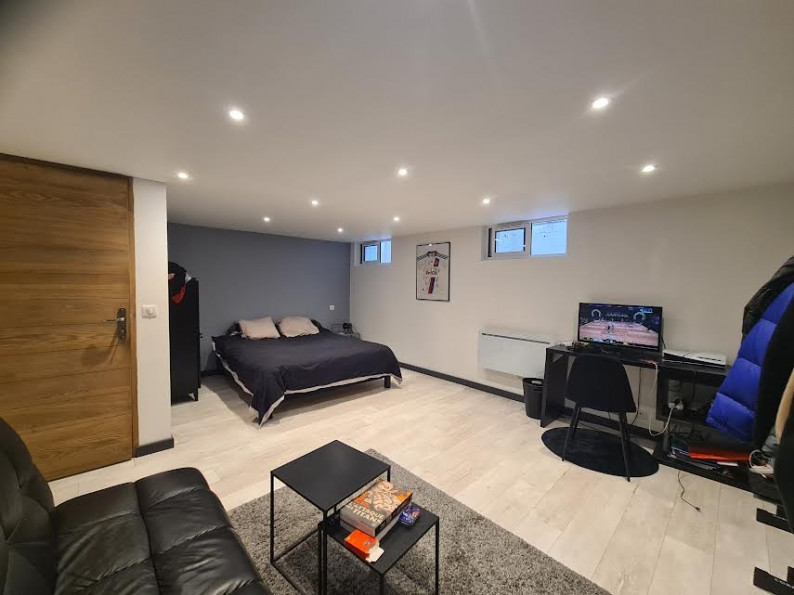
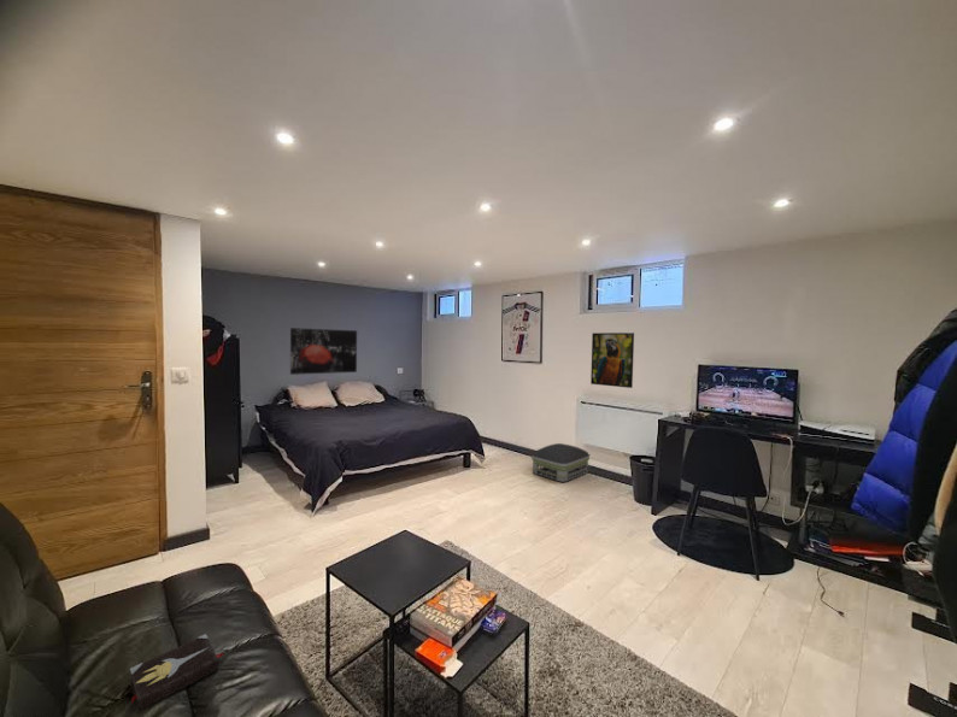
+ wall art [289,327,358,376]
+ hardback book [129,633,225,713]
+ air purifier [530,442,591,483]
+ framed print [589,331,635,389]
